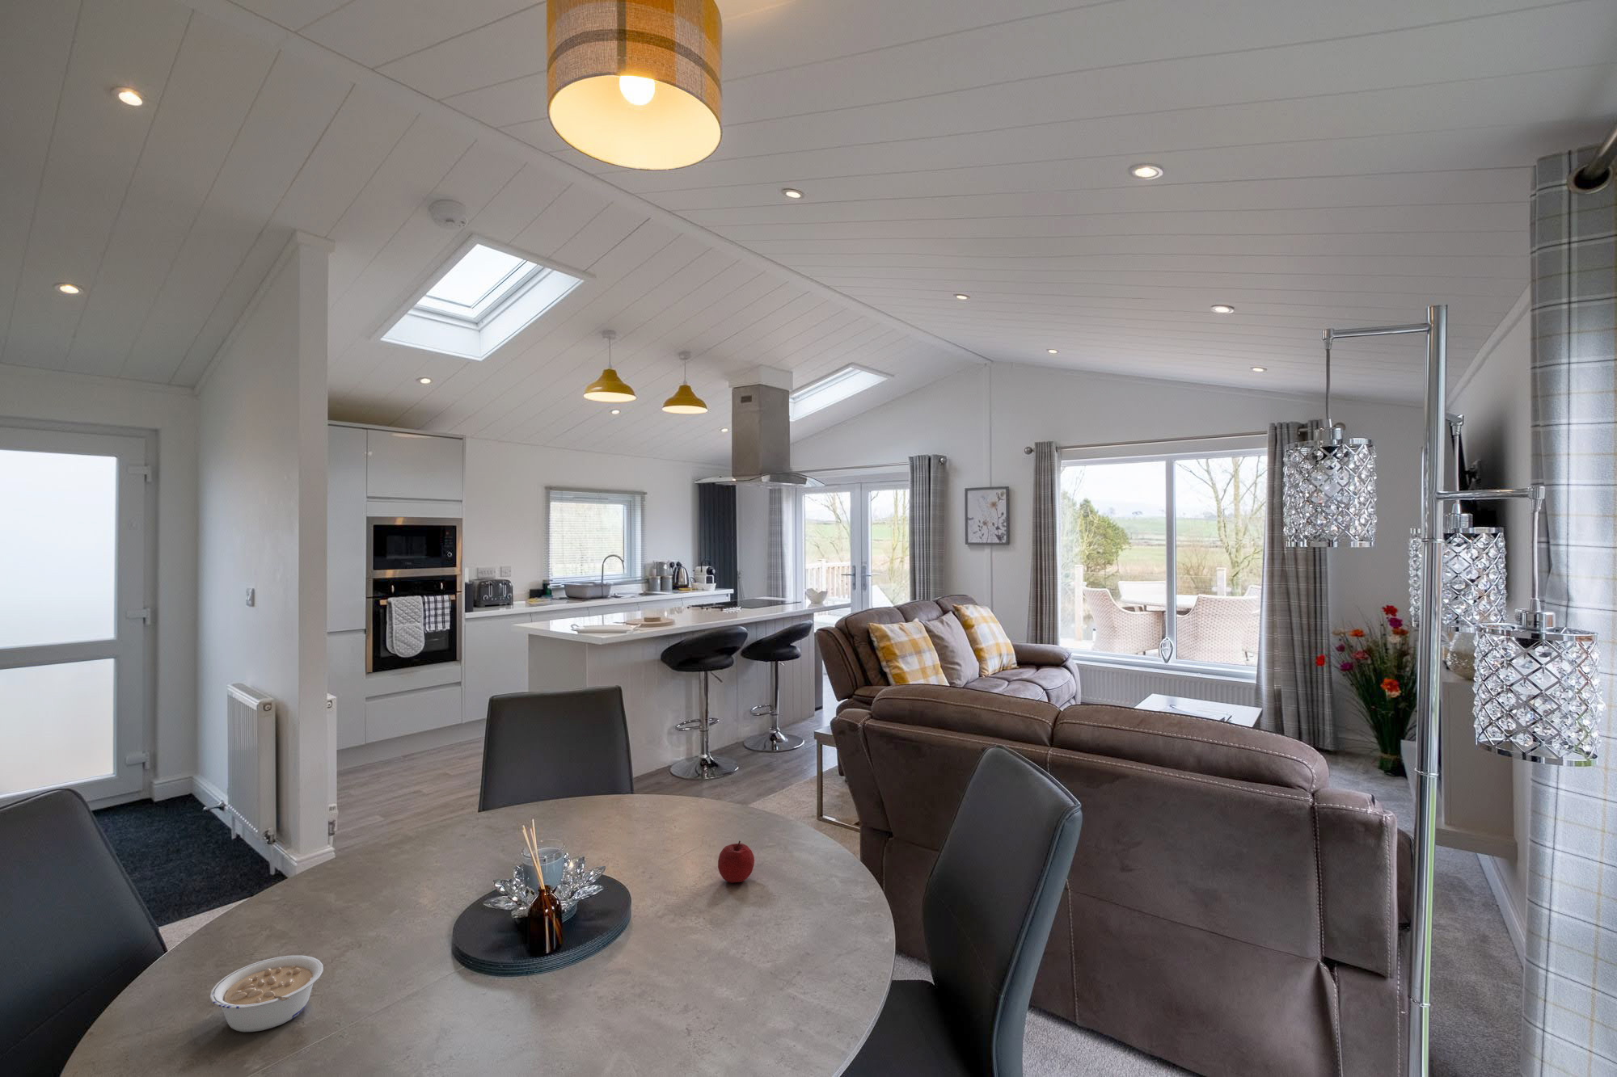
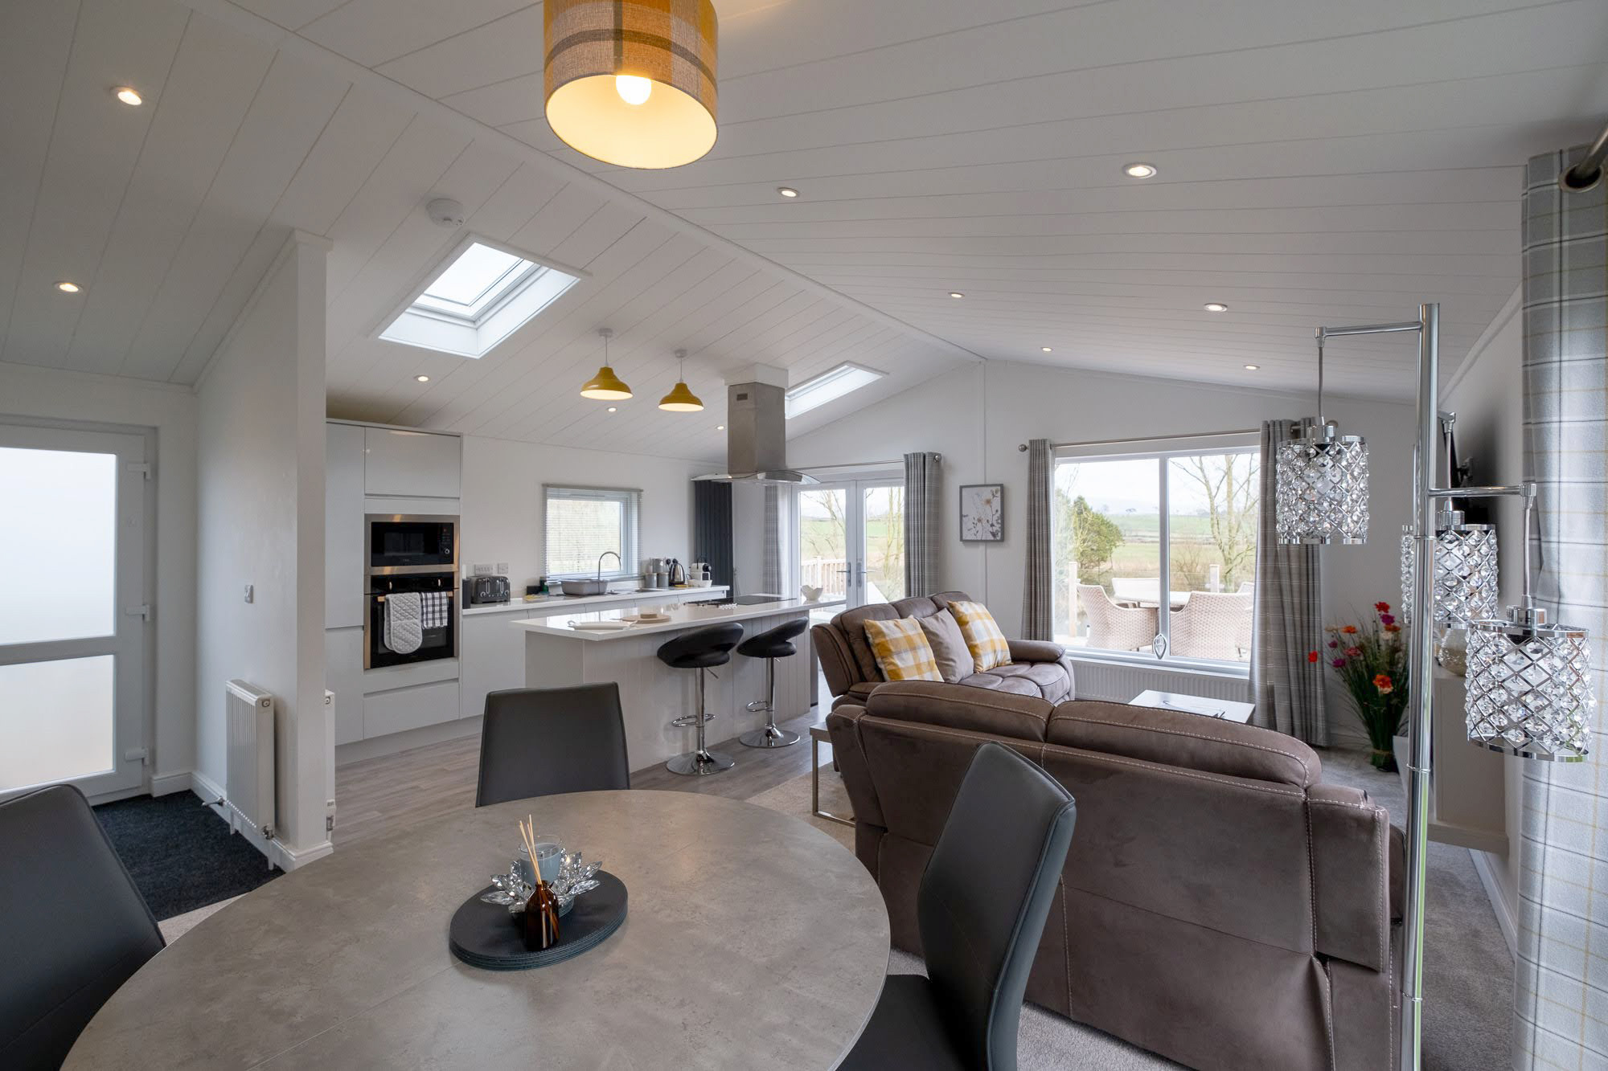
- legume [209,956,325,1033]
- apple [718,840,755,883]
